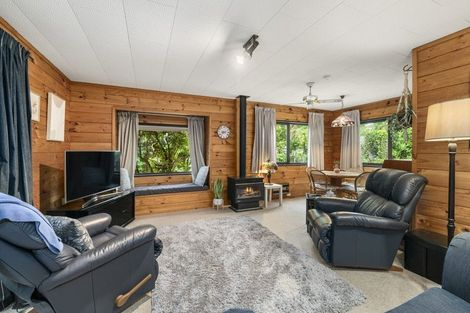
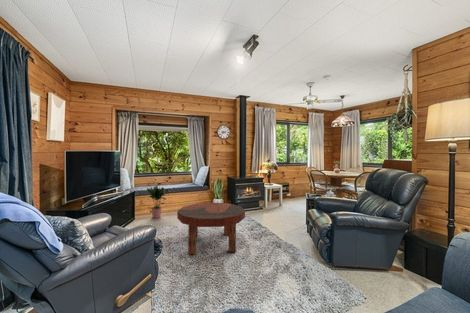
+ potted plant [146,184,170,219]
+ coffee table [176,202,246,255]
